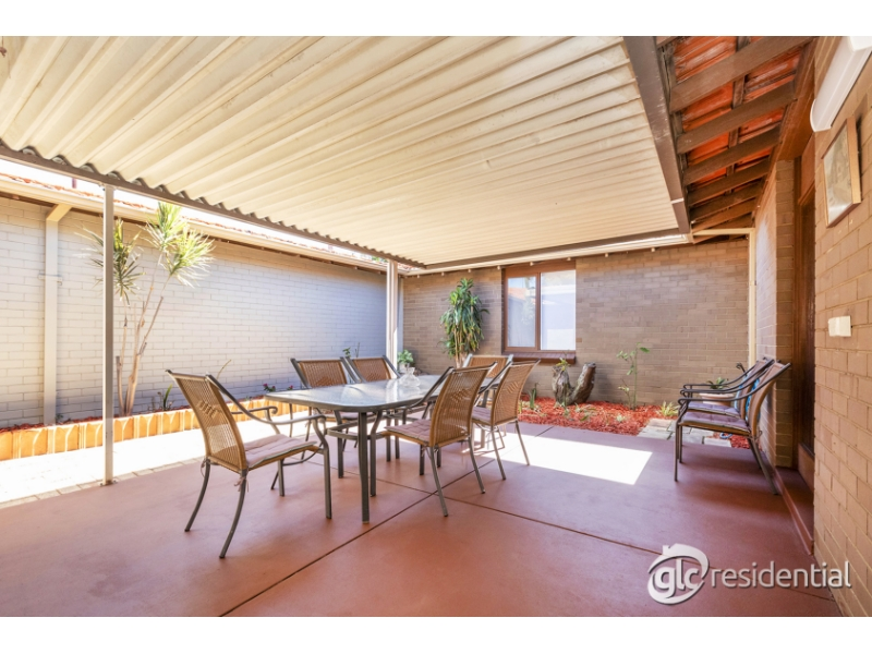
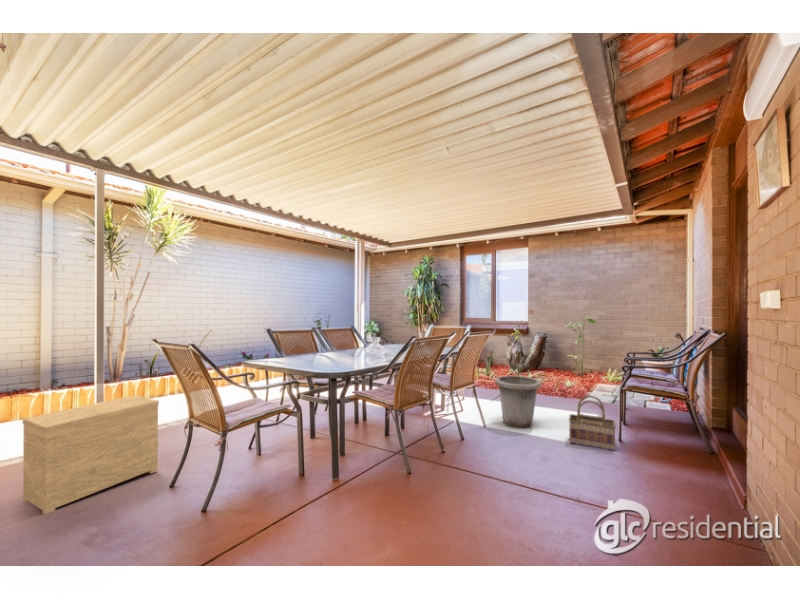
+ side table [22,394,160,515]
+ trash can [494,375,542,429]
+ basket [568,394,617,452]
